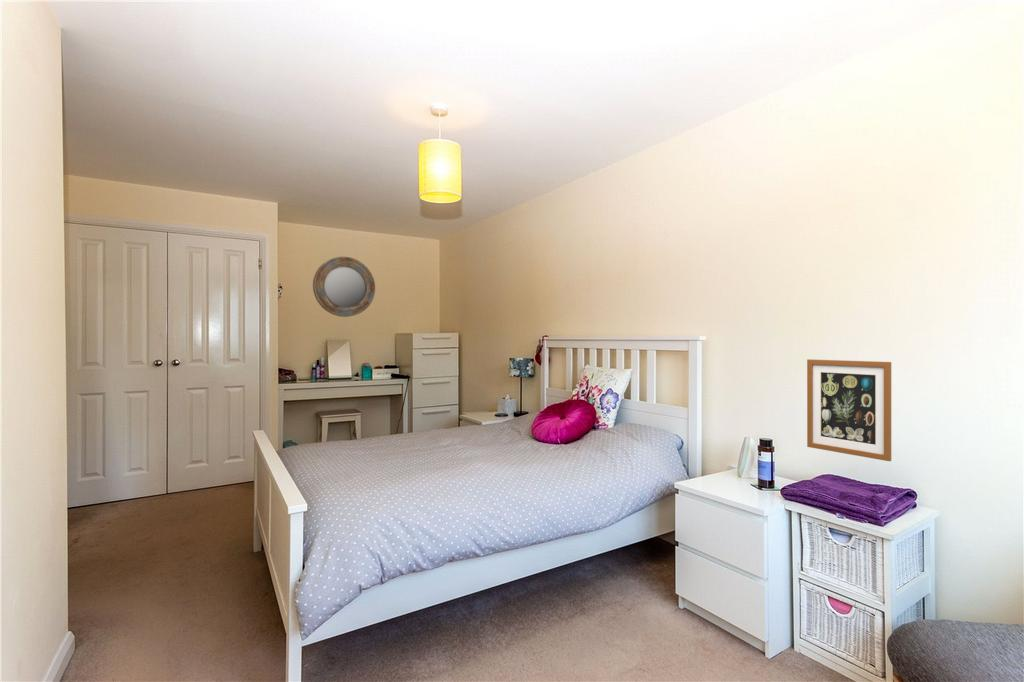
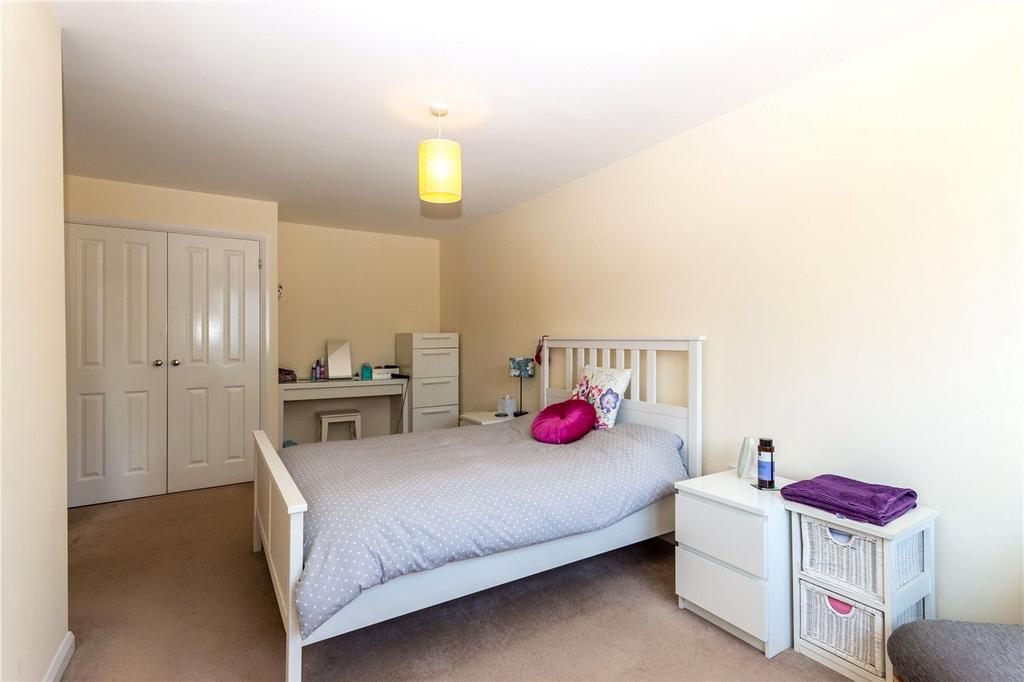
- wall art [806,358,892,462]
- home mirror [312,256,376,318]
